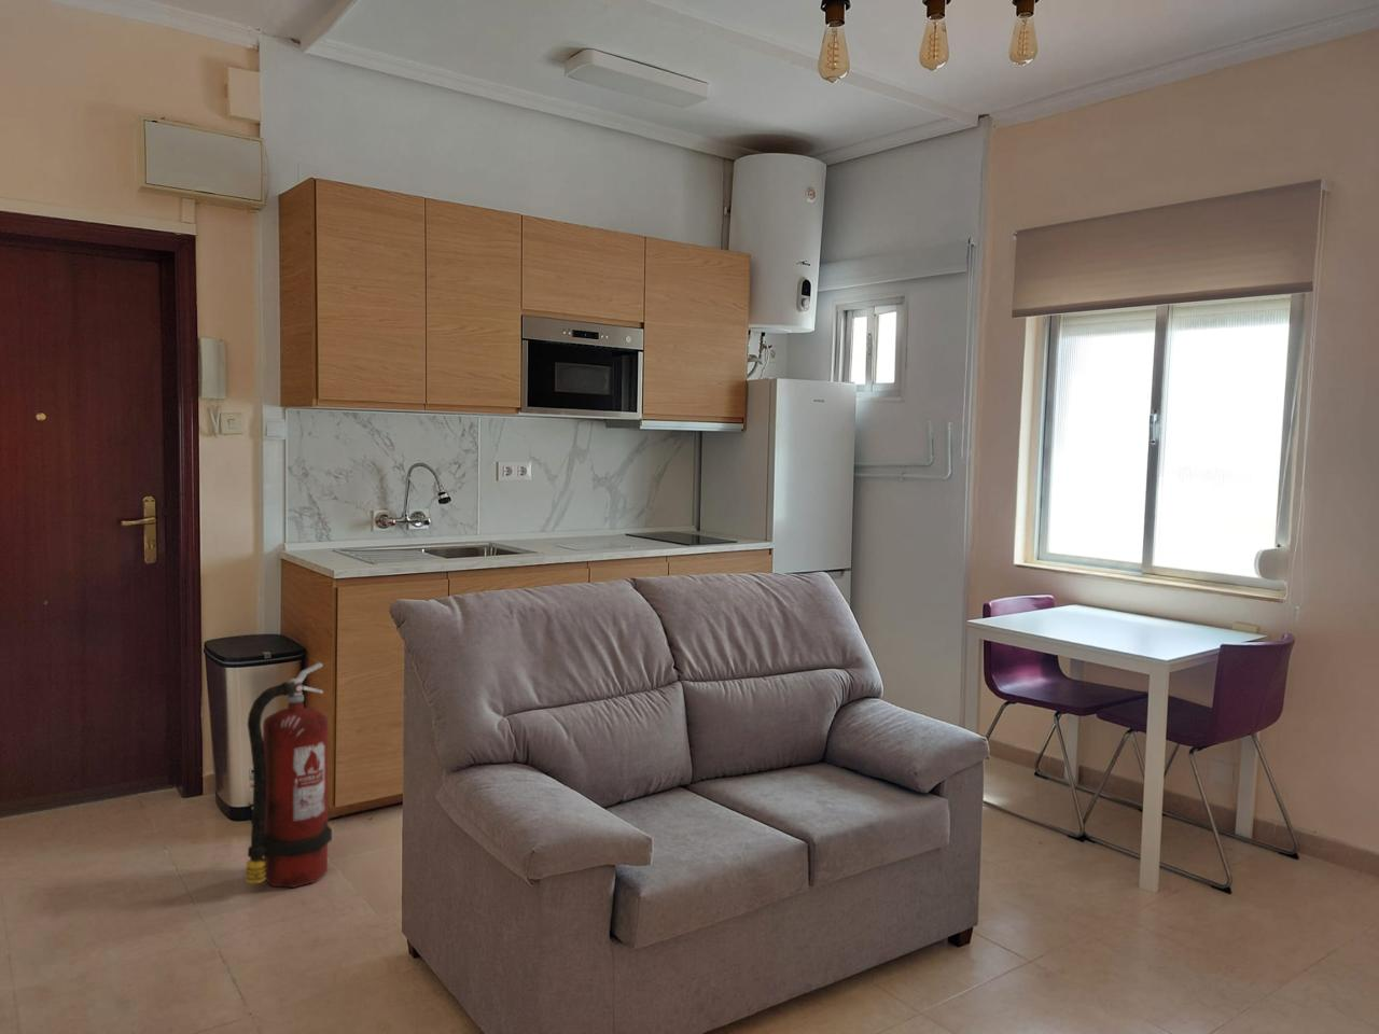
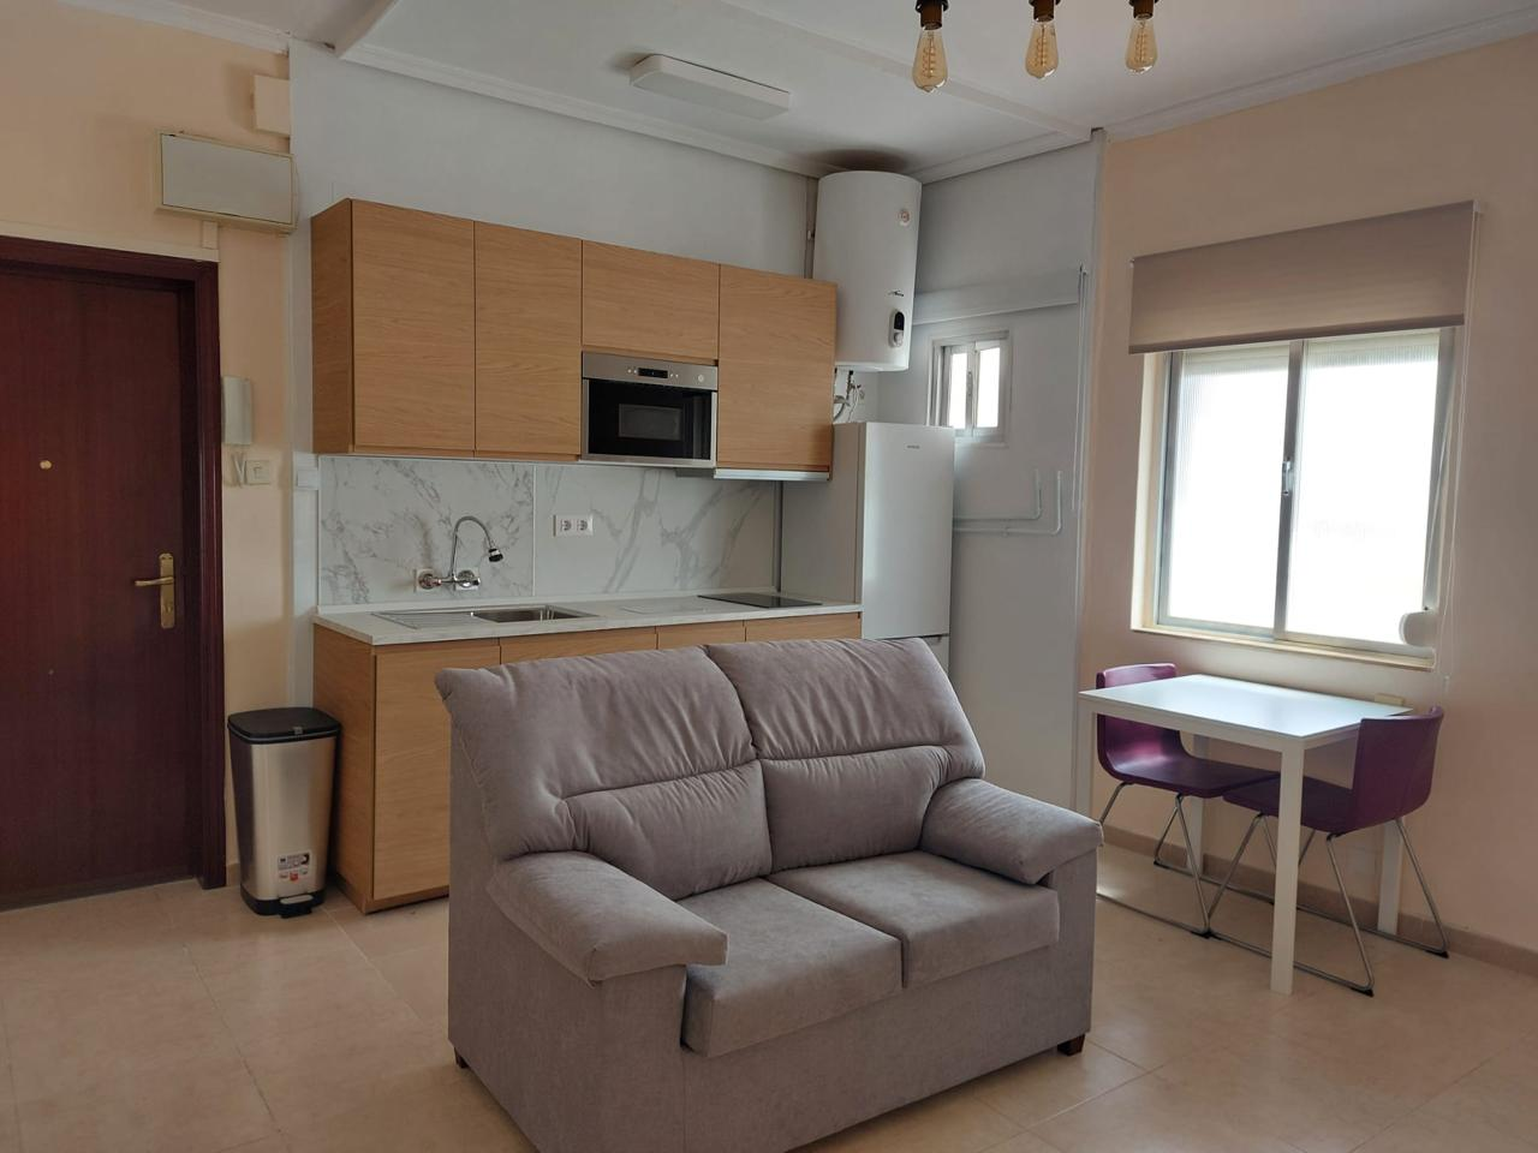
- fire extinguisher [244,663,333,888]
